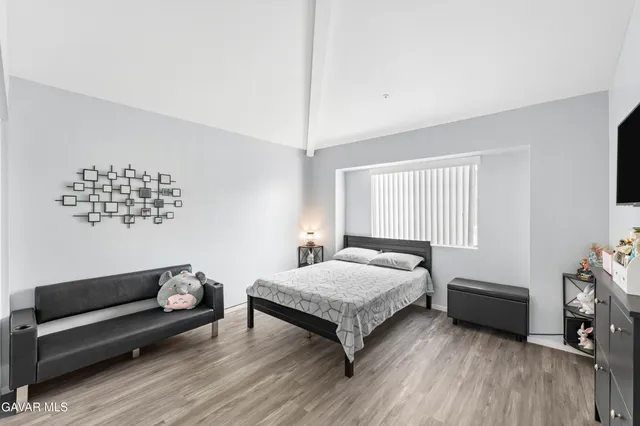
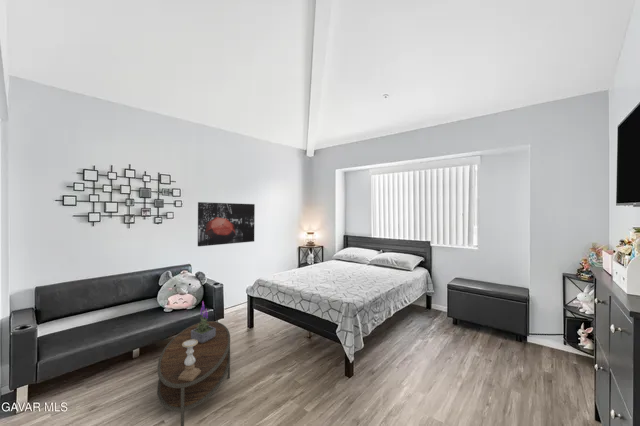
+ potted plant [191,301,216,343]
+ wall art [197,201,256,247]
+ coffee table [156,320,231,426]
+ candle holder [178,339,201,381]
